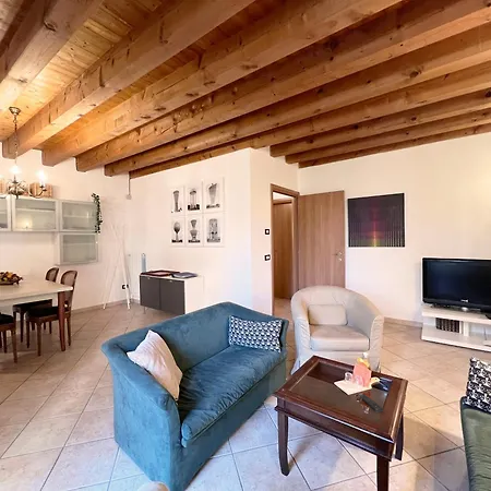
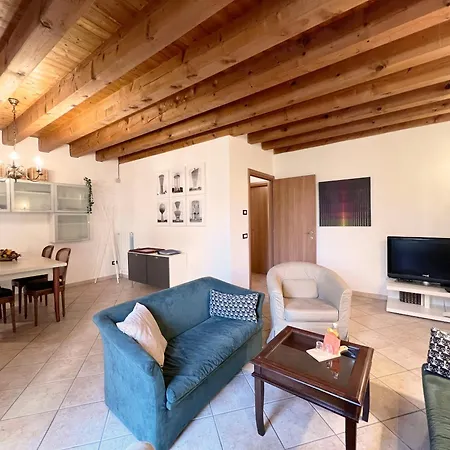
- remote control [358,393,384,414]
